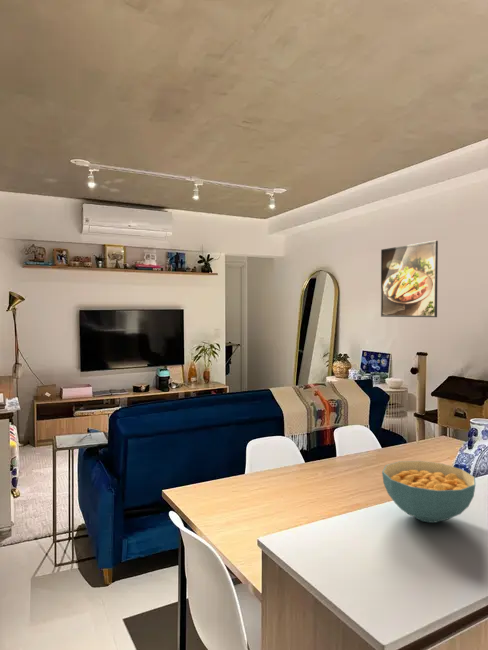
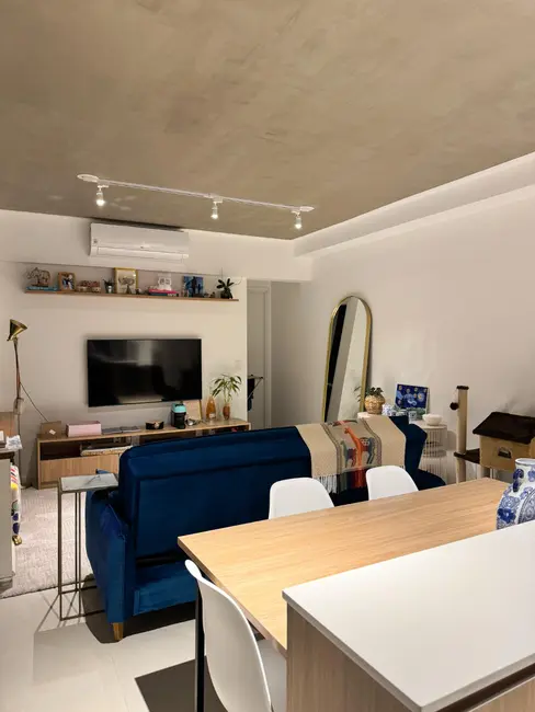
- cereal bowl [381,460,476,524]
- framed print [380,240,439,318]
